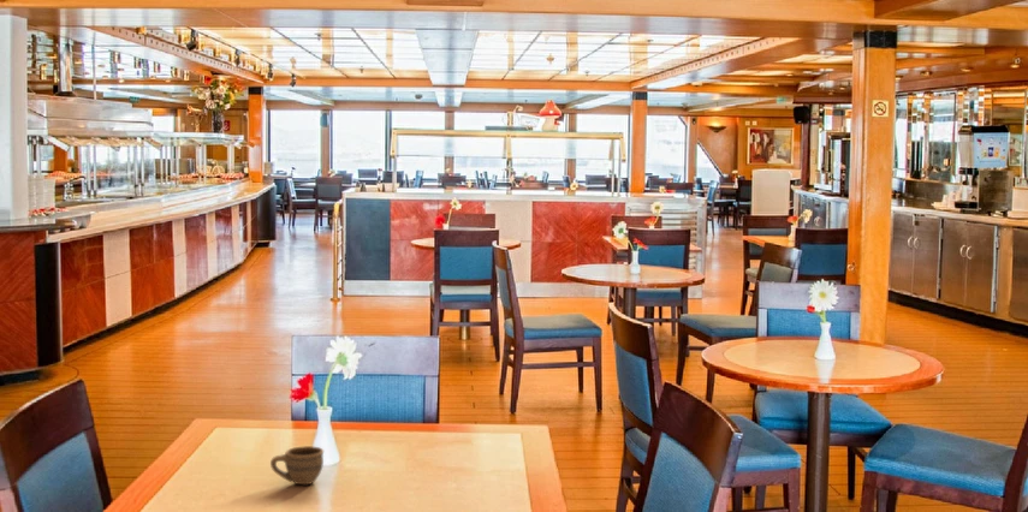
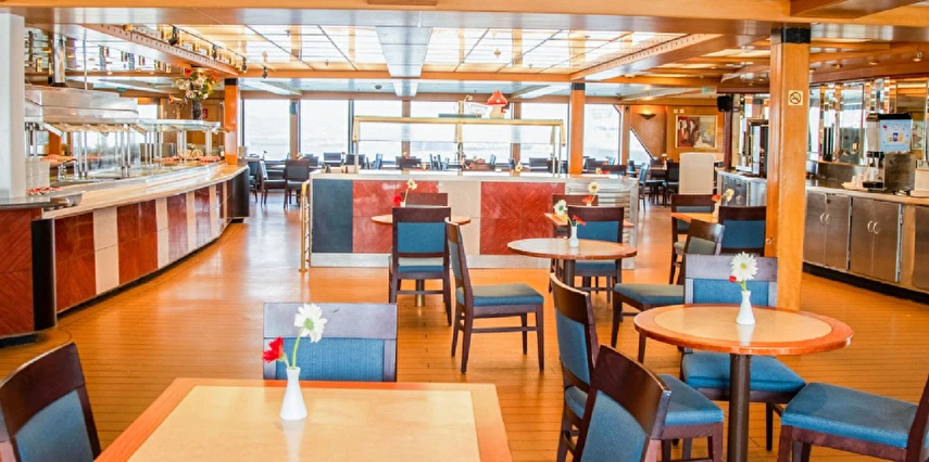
- cup [269,445,325,486]
